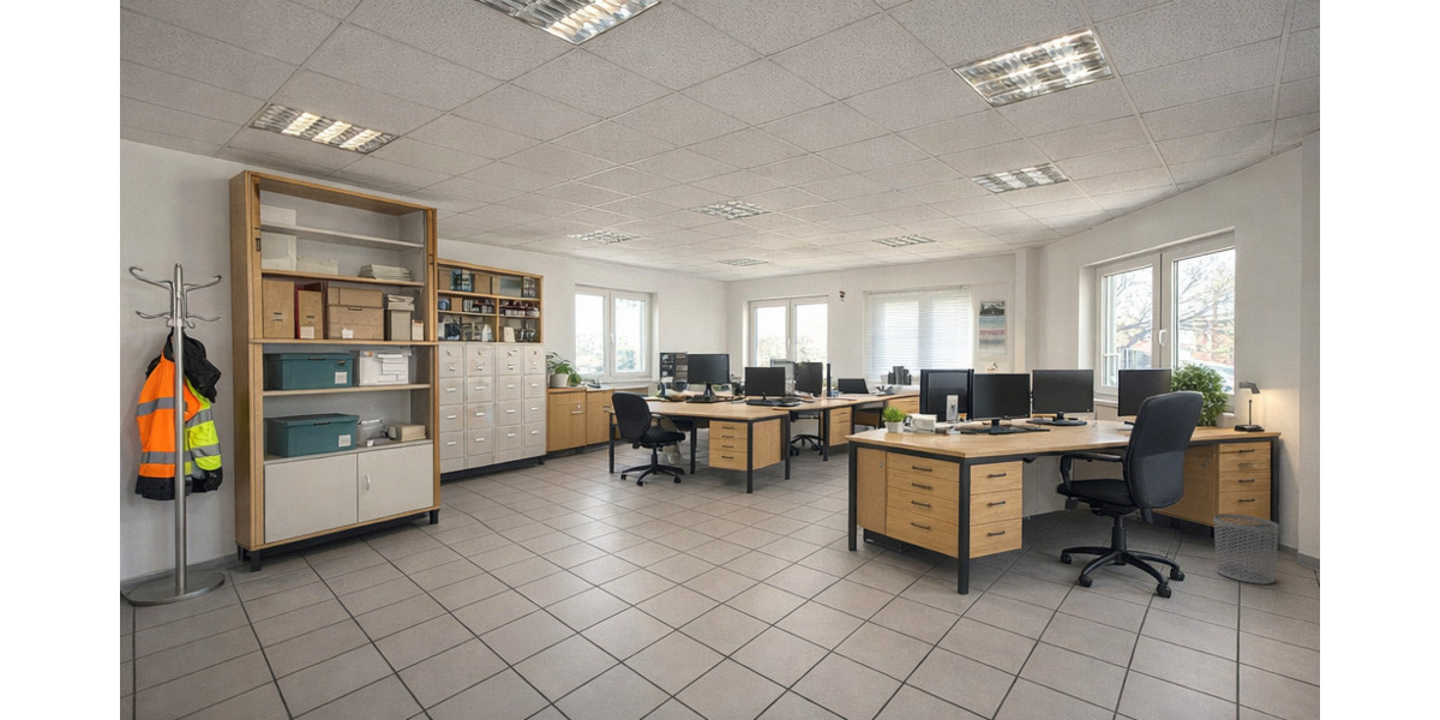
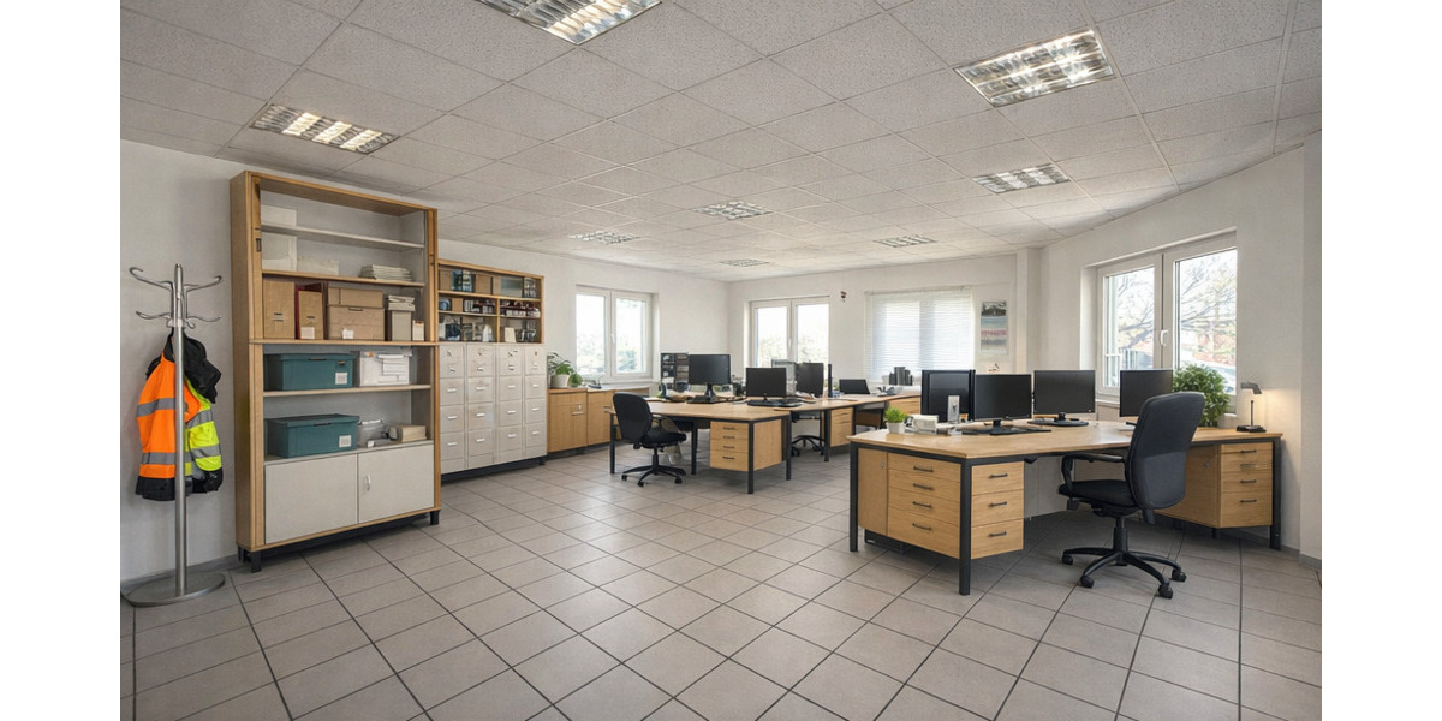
- waste bin [1213,512,1280,586]
